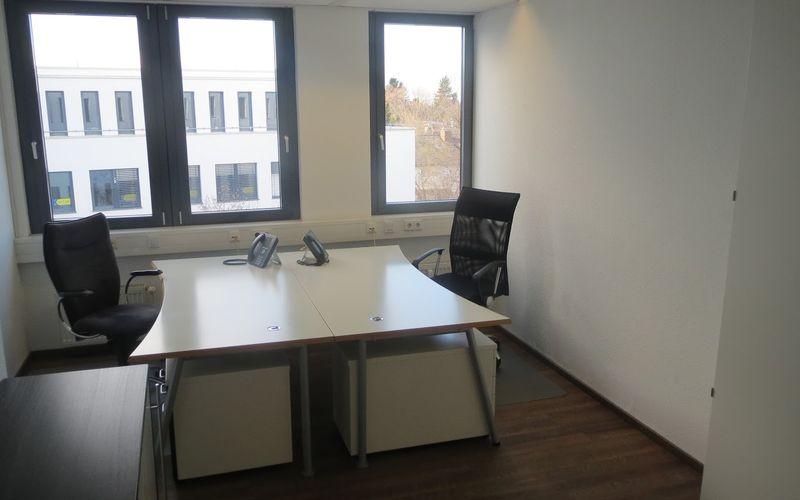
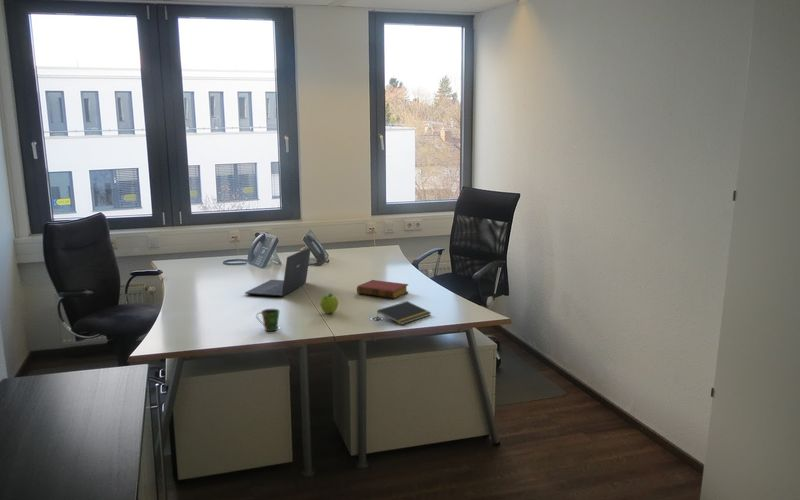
+ cup [255,308,281,332]
+ notepad [376,300,432,326]
+ book [356,279,409,299]
+ fruit [319,293,339,314]
+ laptop [244,246,312,297]
